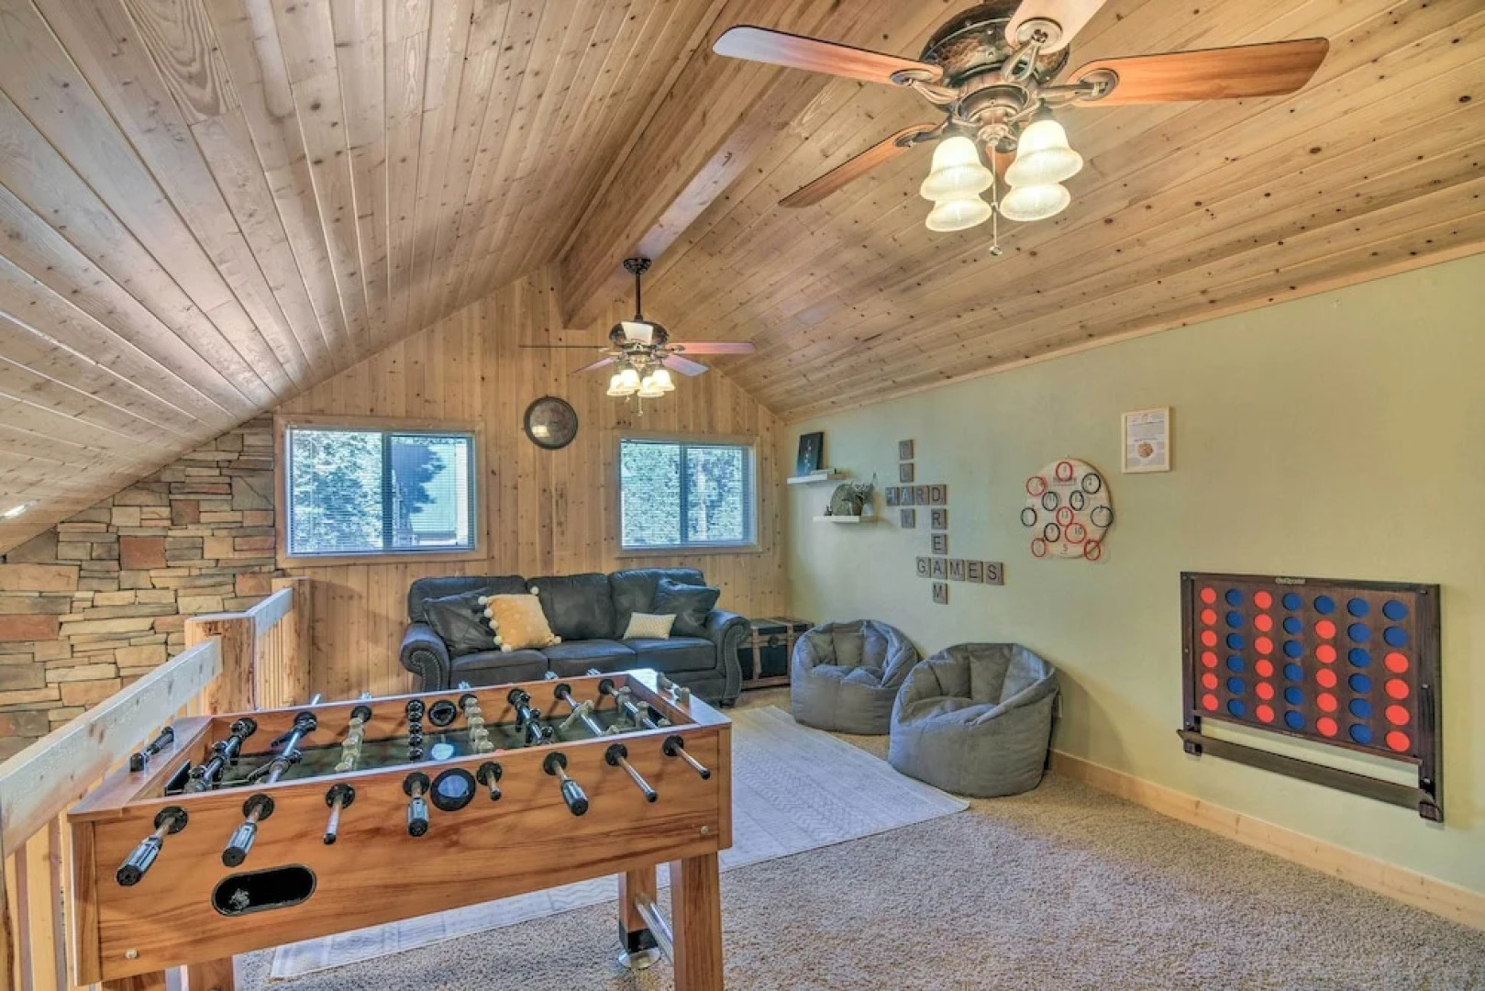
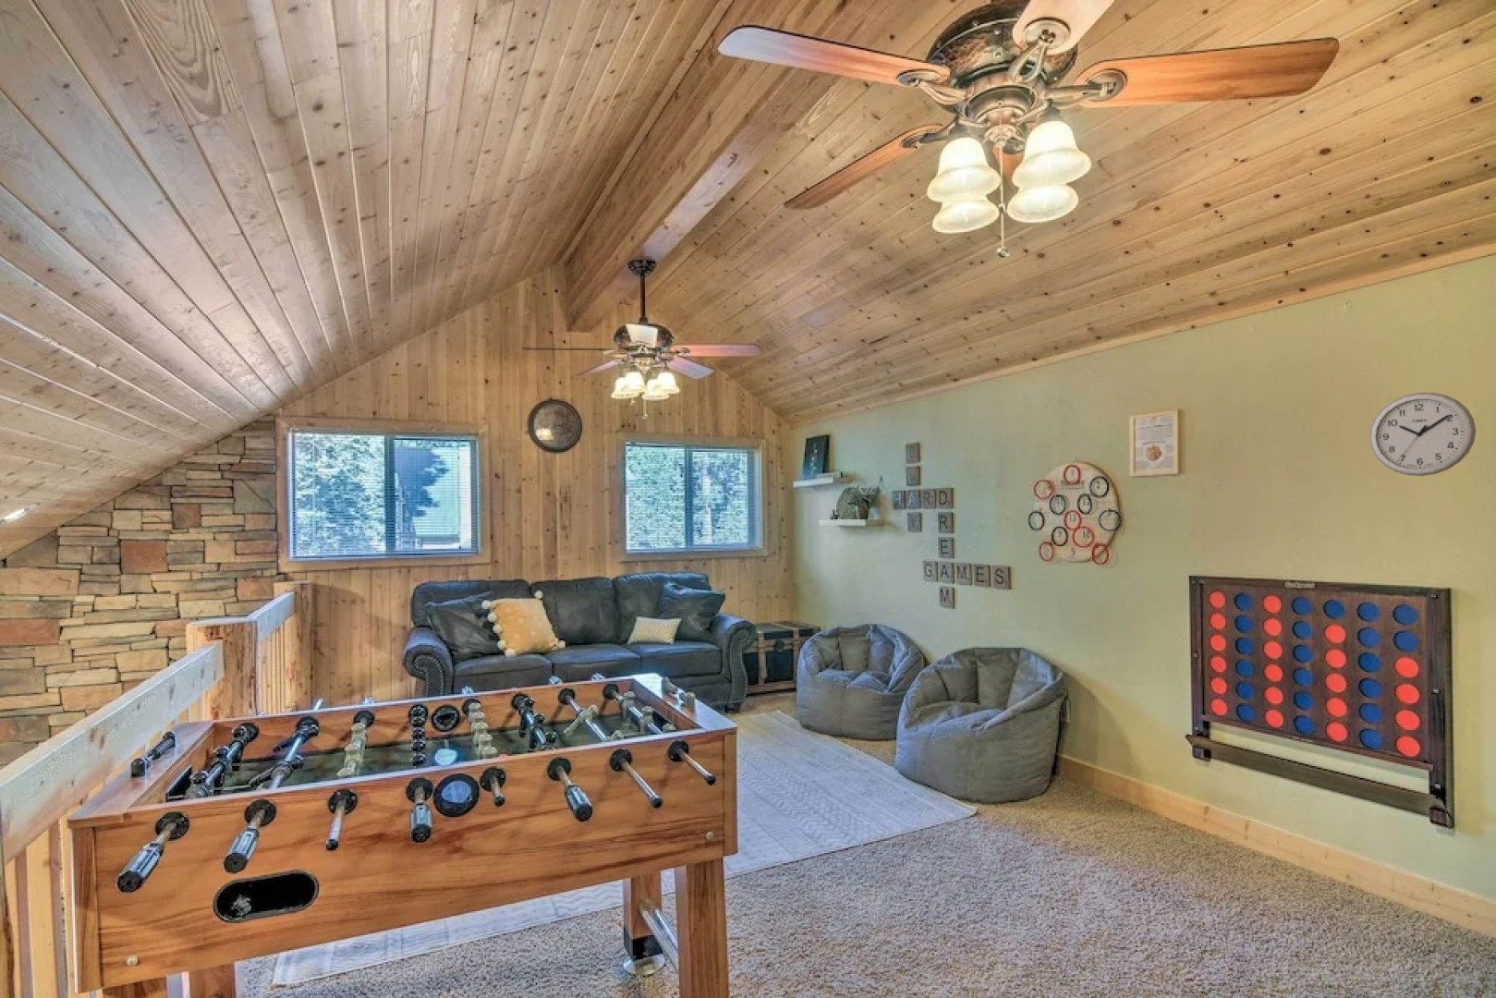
+ wall clock [1369,392,1477,477]
